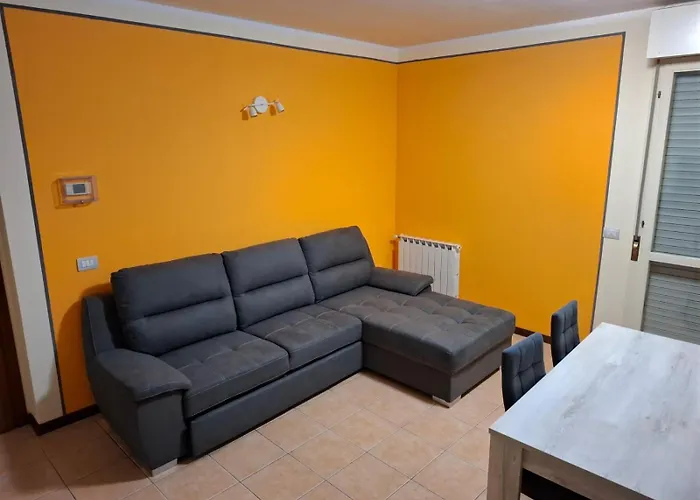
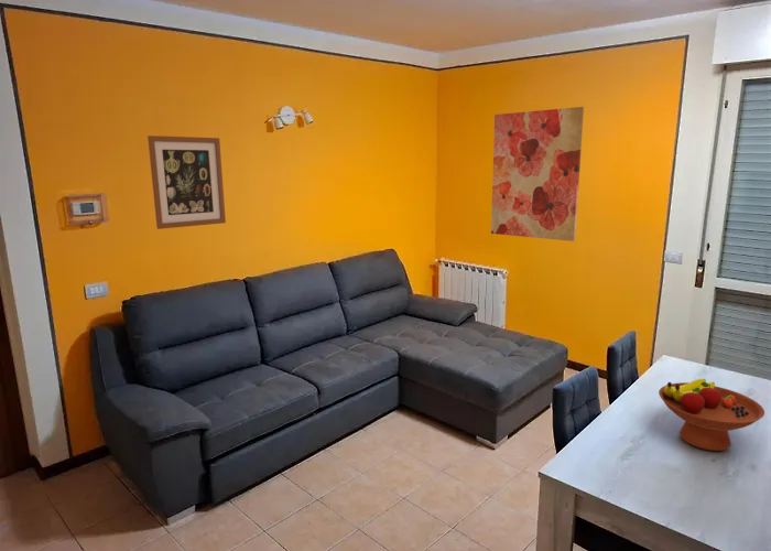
+ wall art [146,134,227,230]
+ fruit bowl [658,378,765,452]
+ wall art [490,106,585,242]
